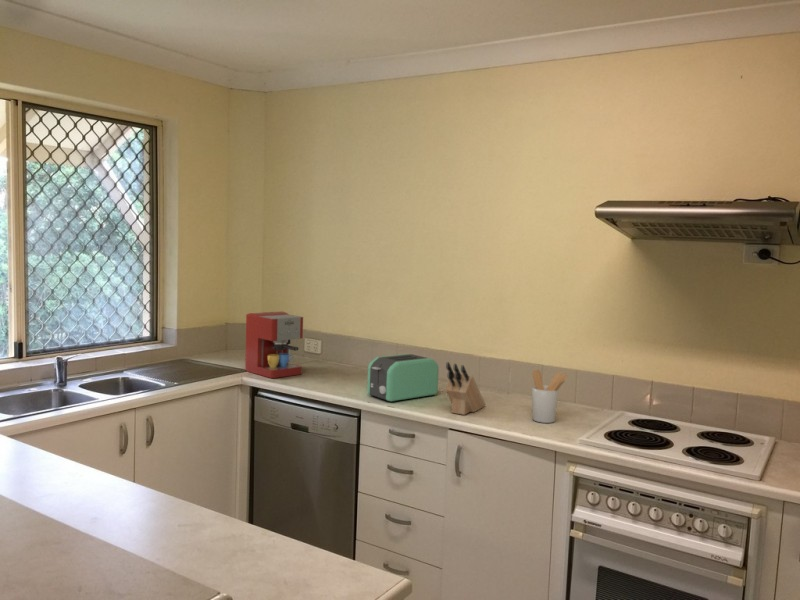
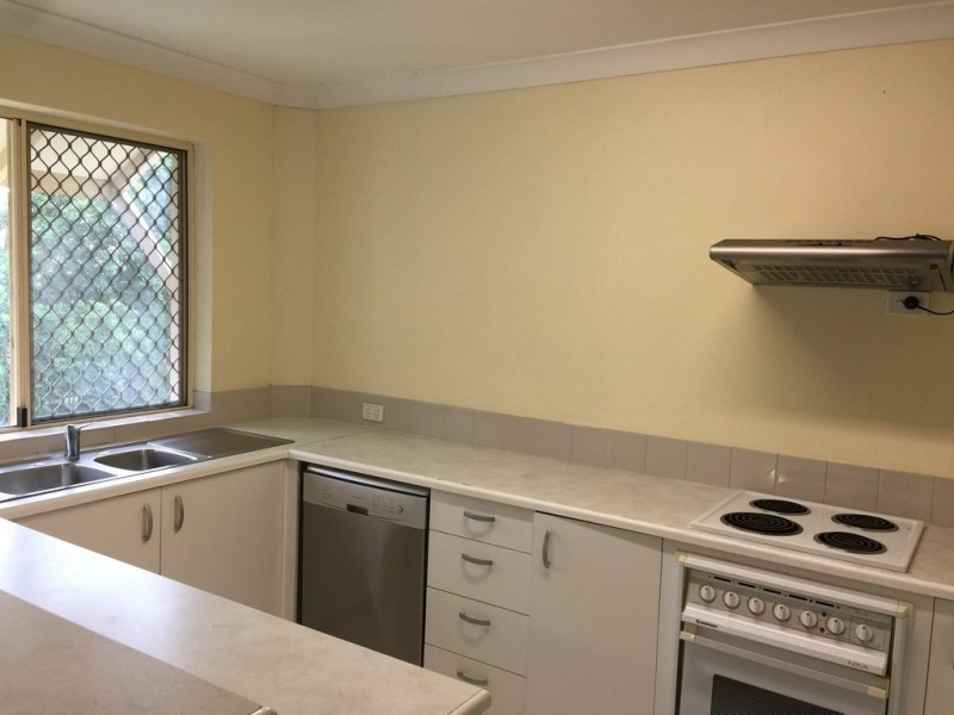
- utensil holder [531,369,569,424]
- knife block [444,361,486,416]
- toaster [366,353,440,403]
- coffee maker [244,311,304,379]
